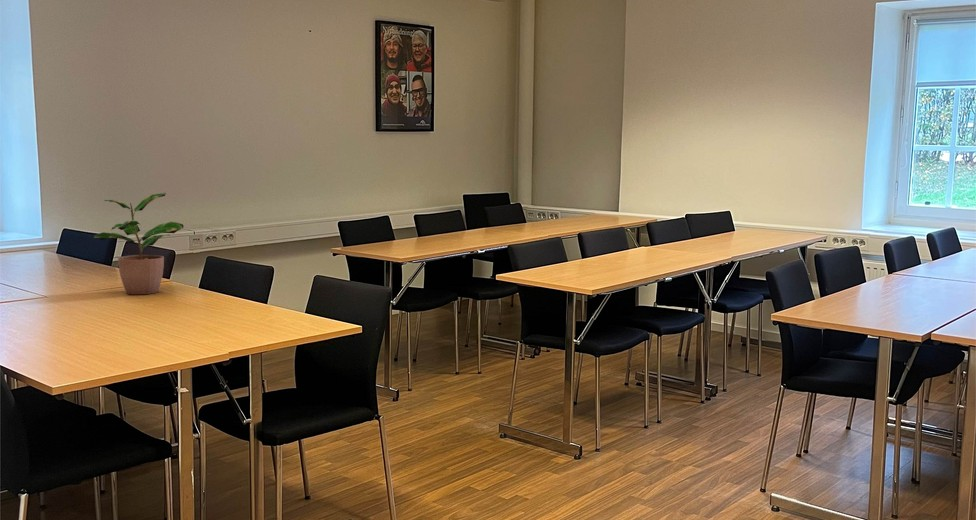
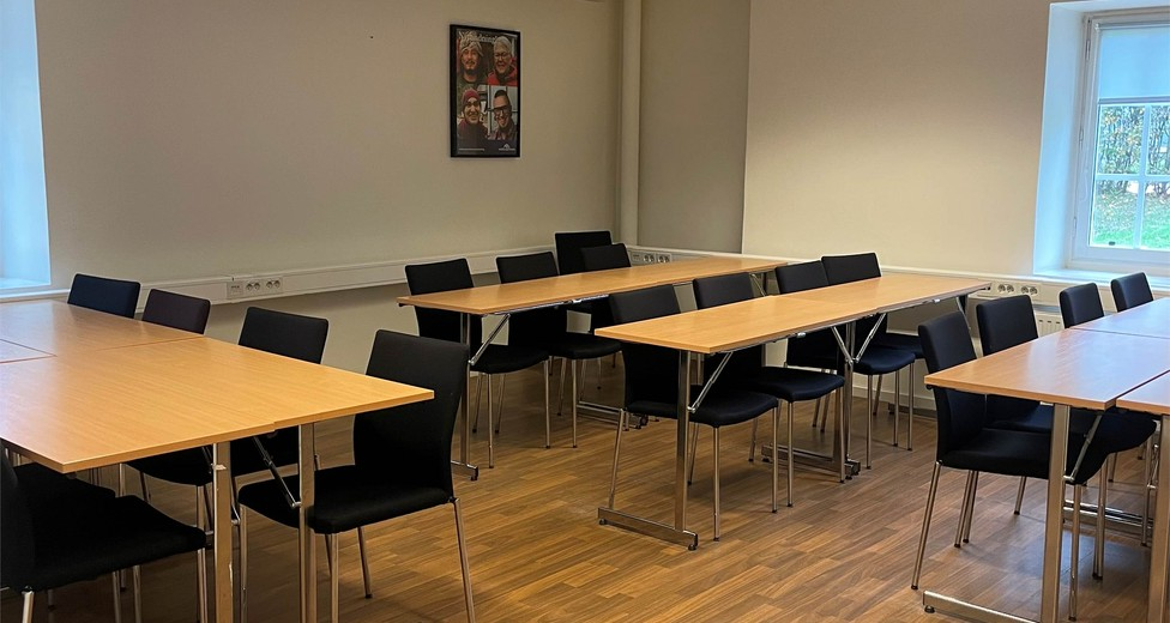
- potted plant [92,192,184,295]
